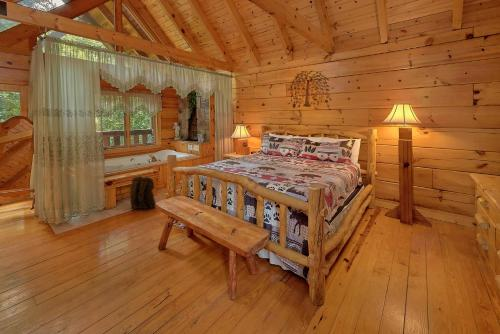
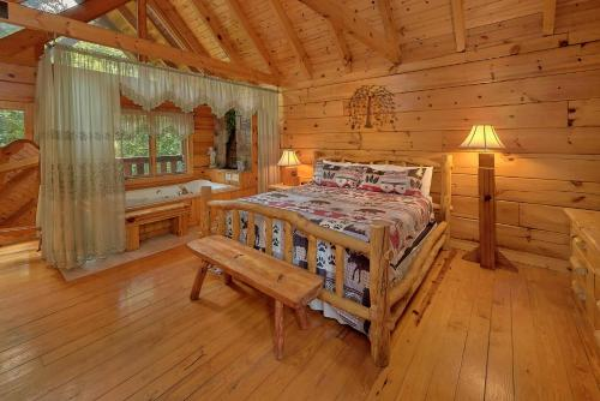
- backpack [129,175,156,210]
